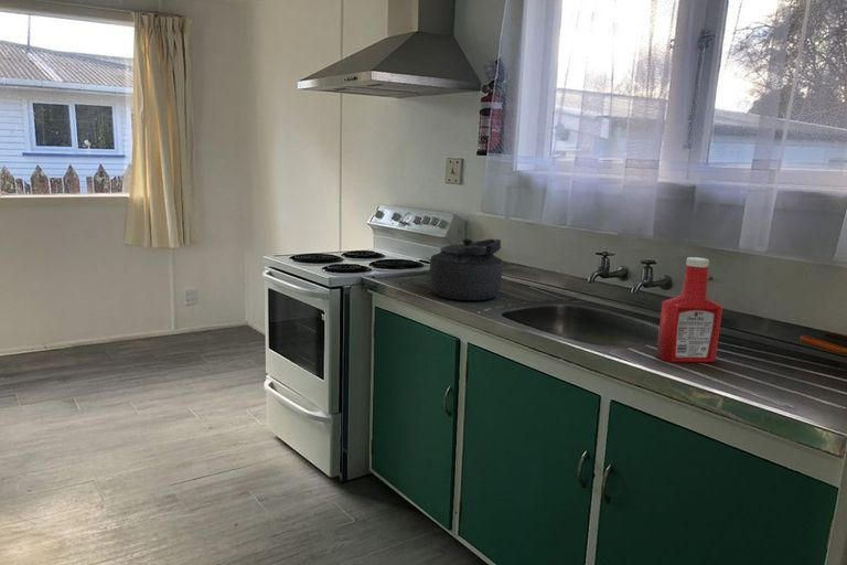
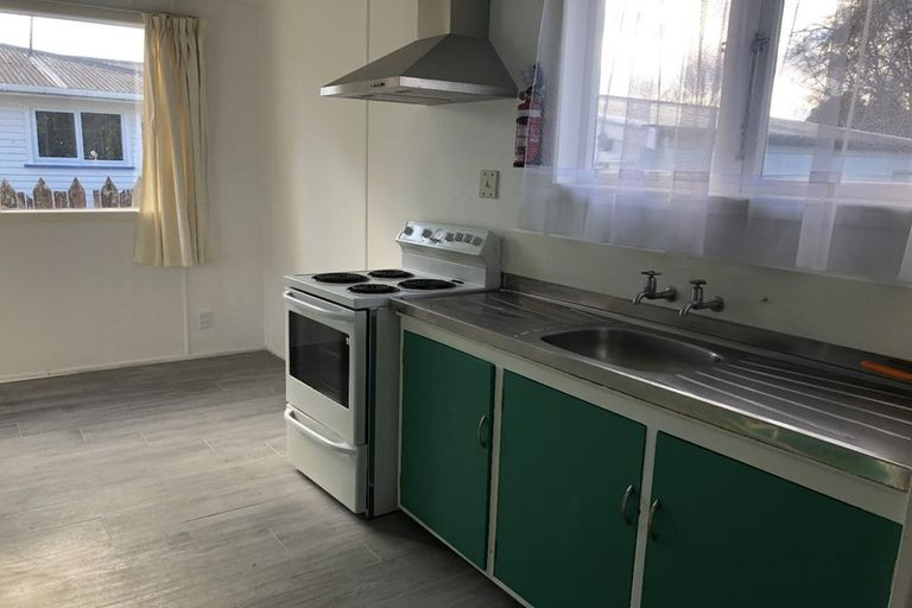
- kettle [429,237,504,301]
- soap bottle [655,256,723,363]
